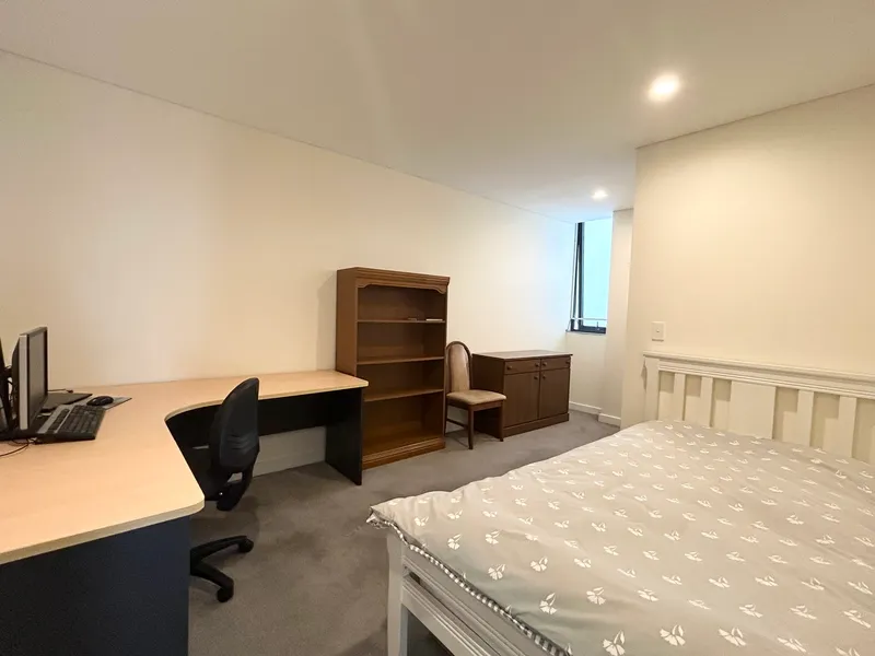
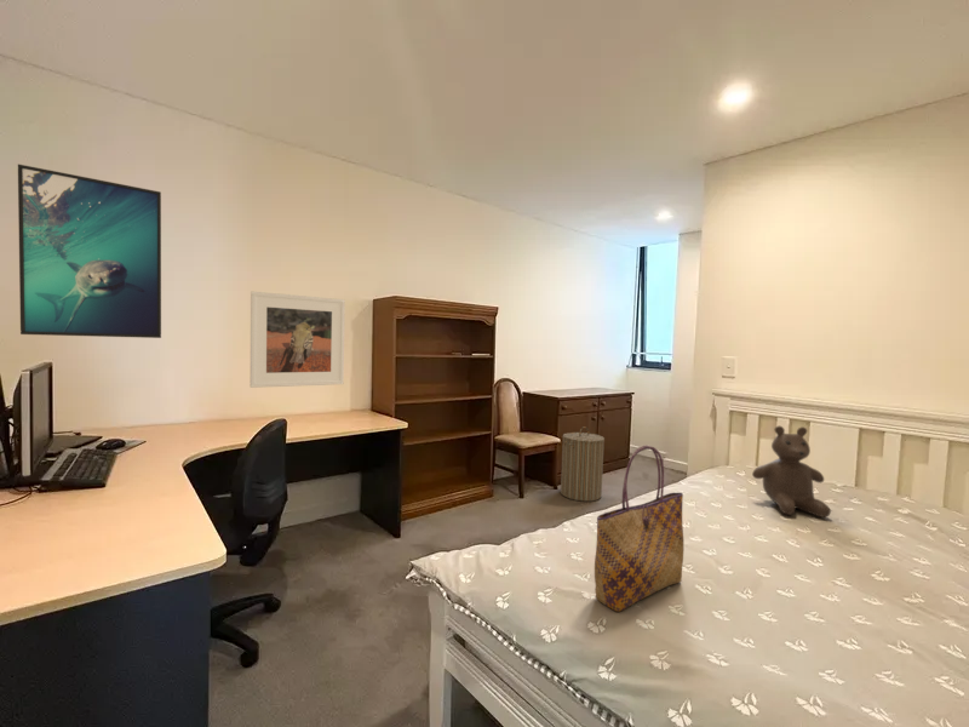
+ tote bag [594,443,684,613]
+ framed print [17,164,162,339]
+ laundry hamper [560,425,606,503]
+ teddy bear [751,425,832,519]
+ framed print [248,291,346,389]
